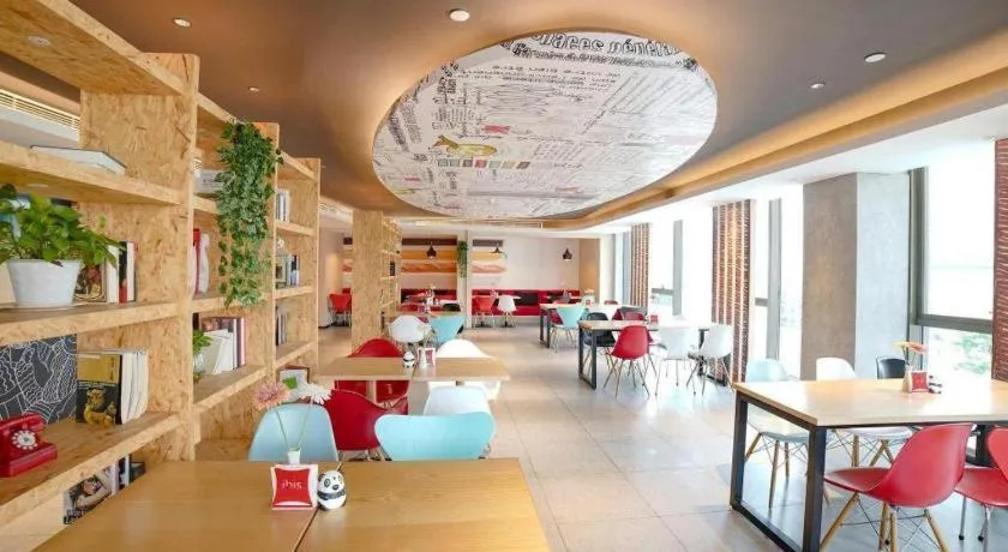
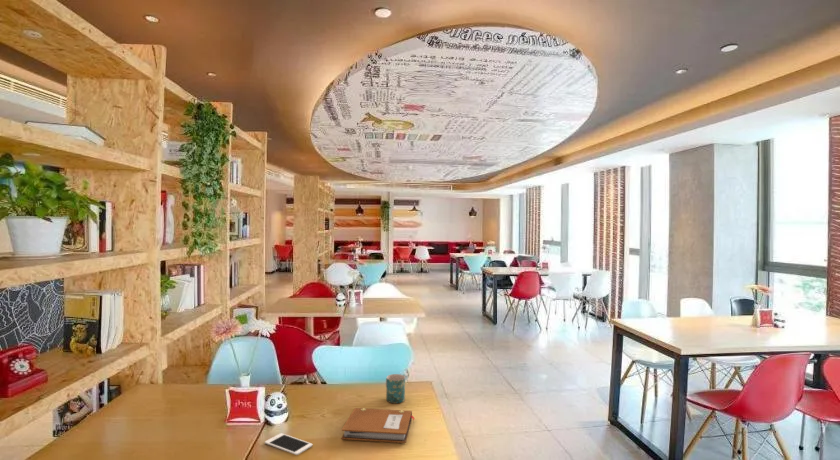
+ mug [385,373,406,404]
+ notebook [341,407,415,444]
+ cell phone [264,432,313,456]
